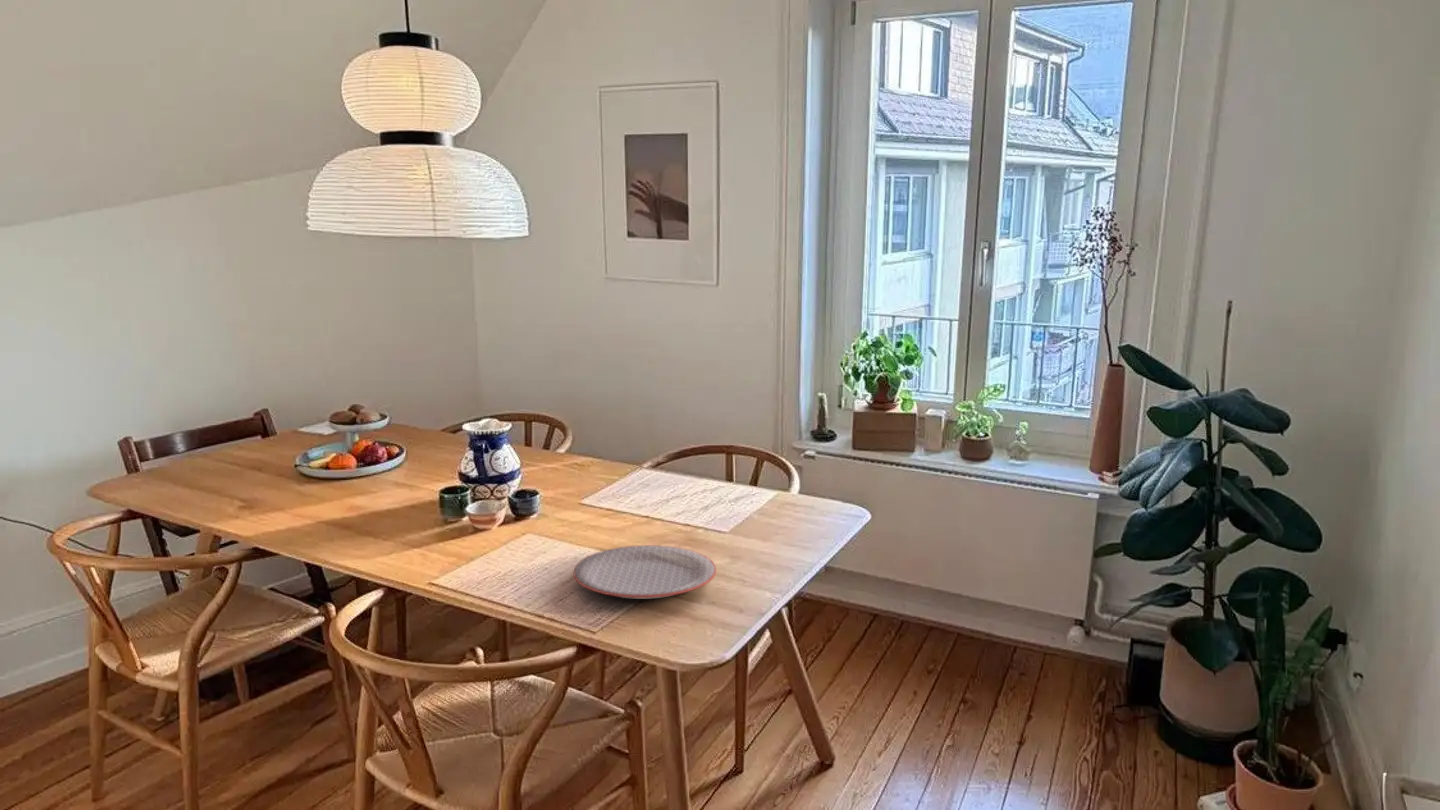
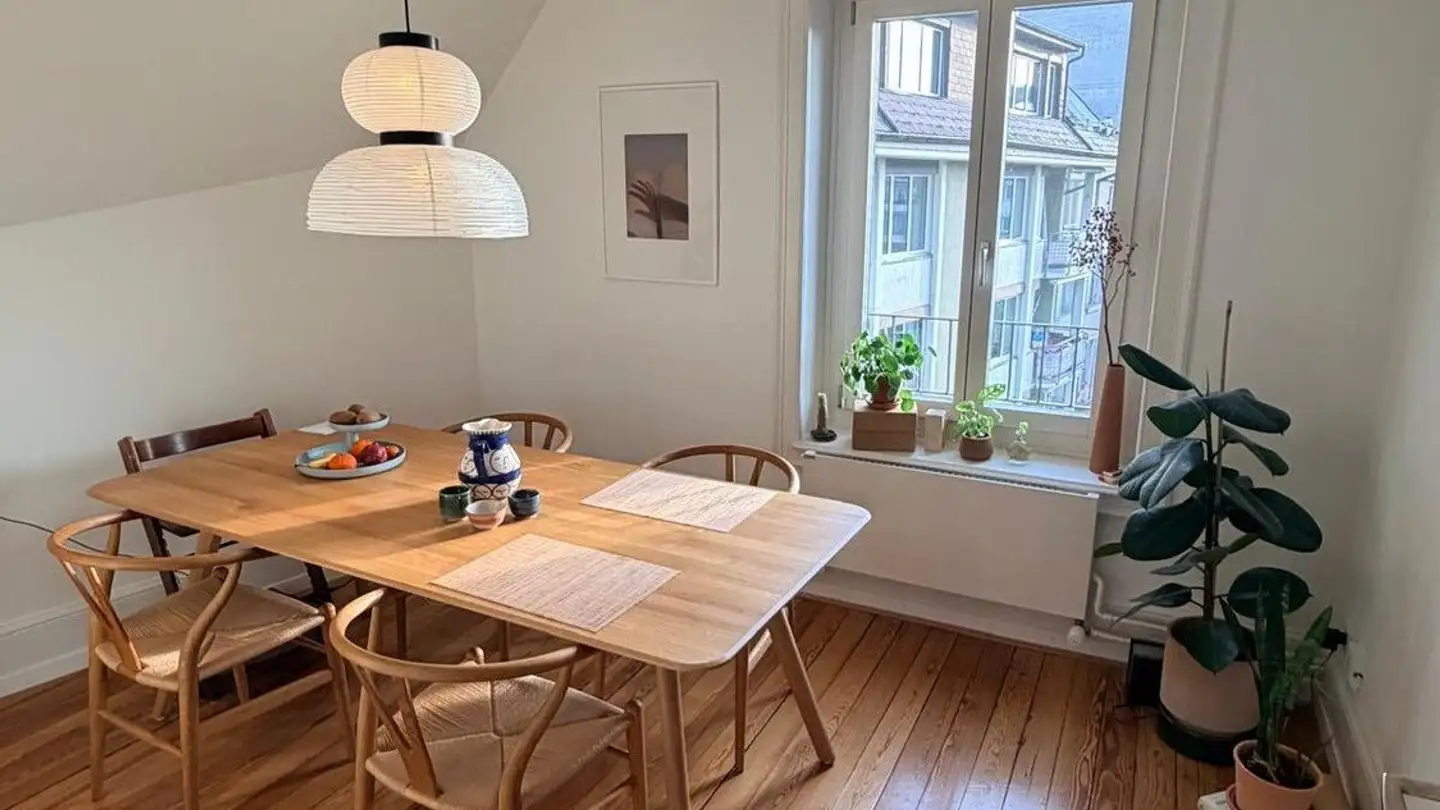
- plate [572,544,718,600]
